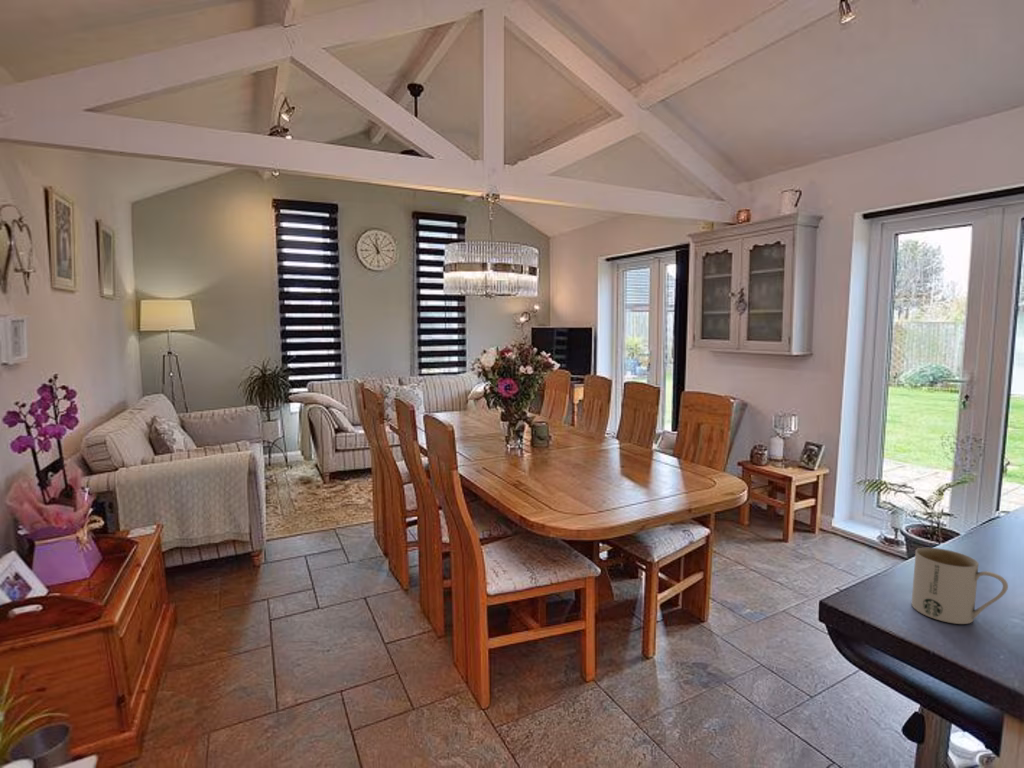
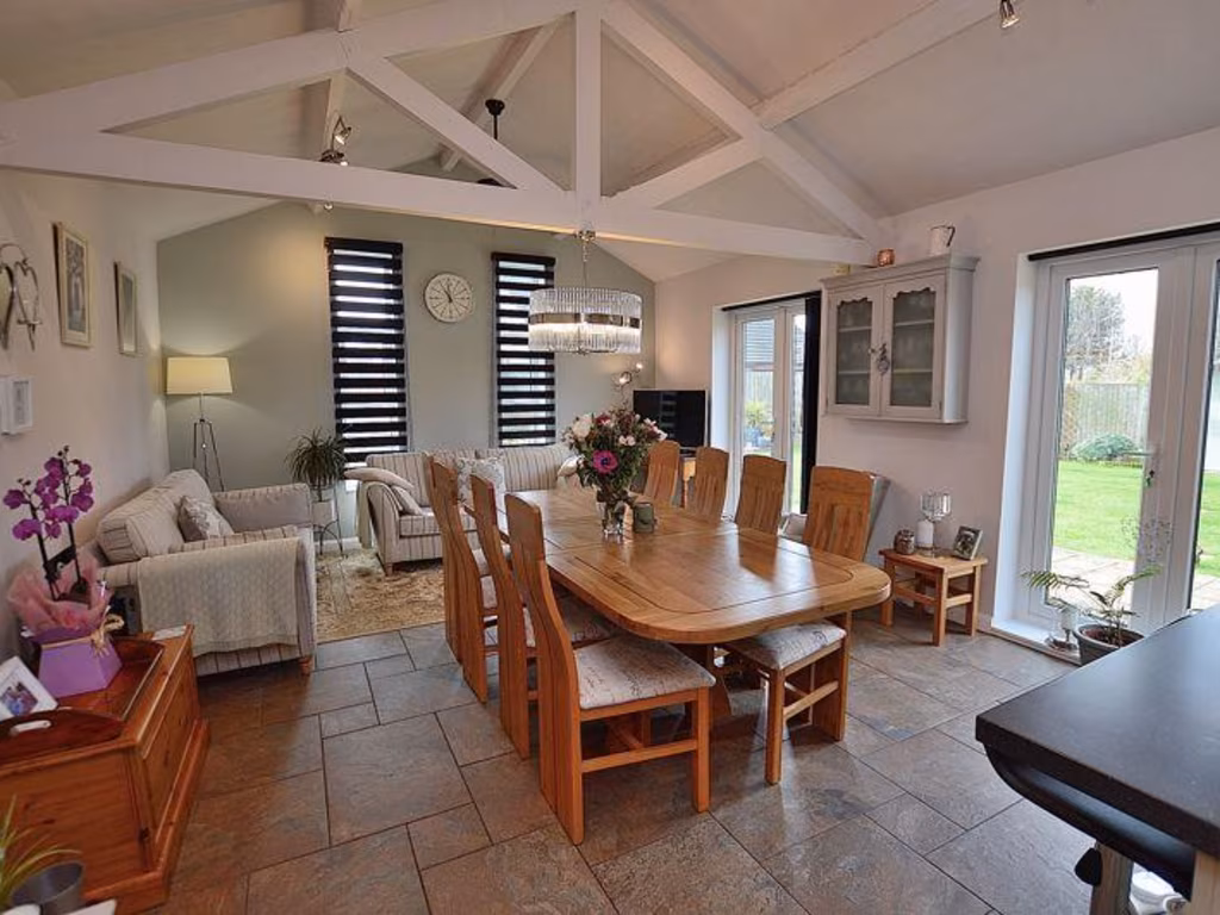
- mug [911,547,1009,625]
